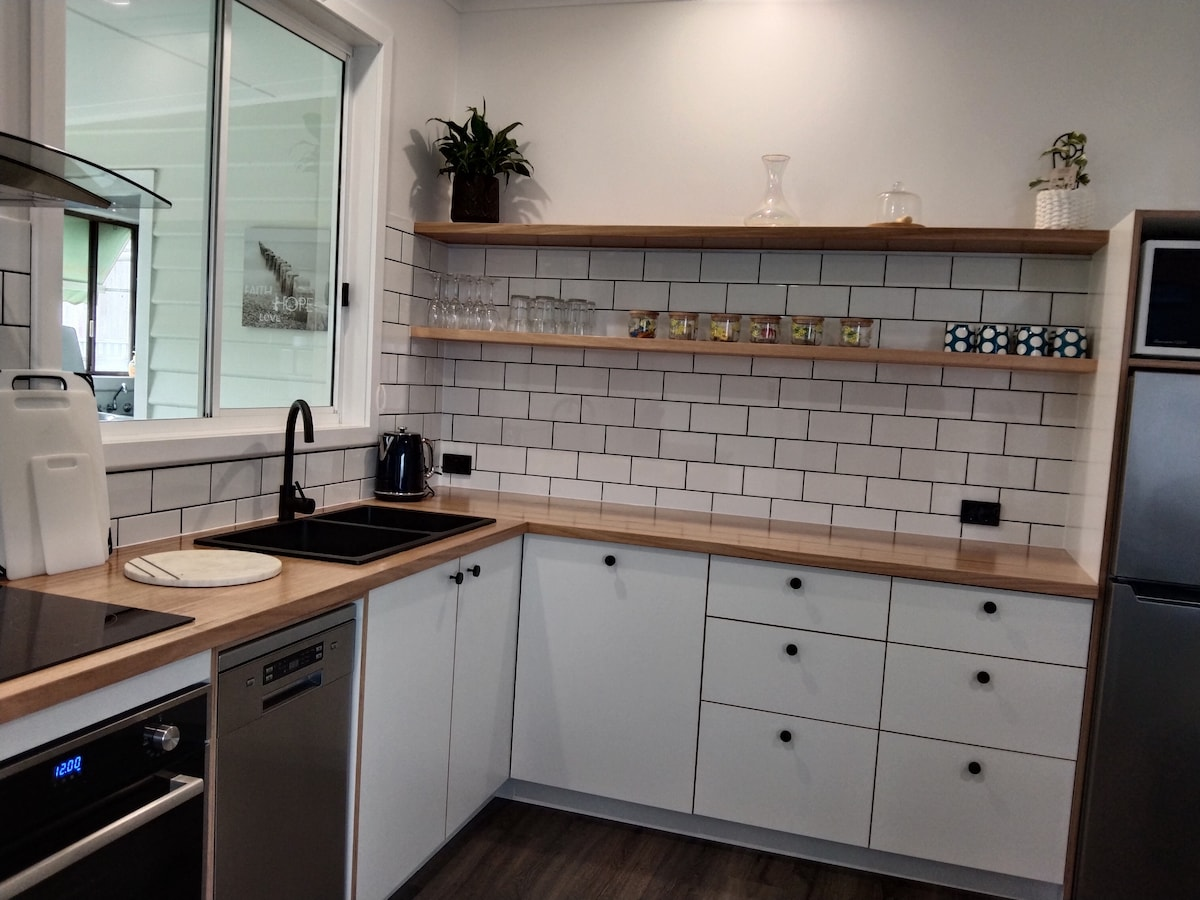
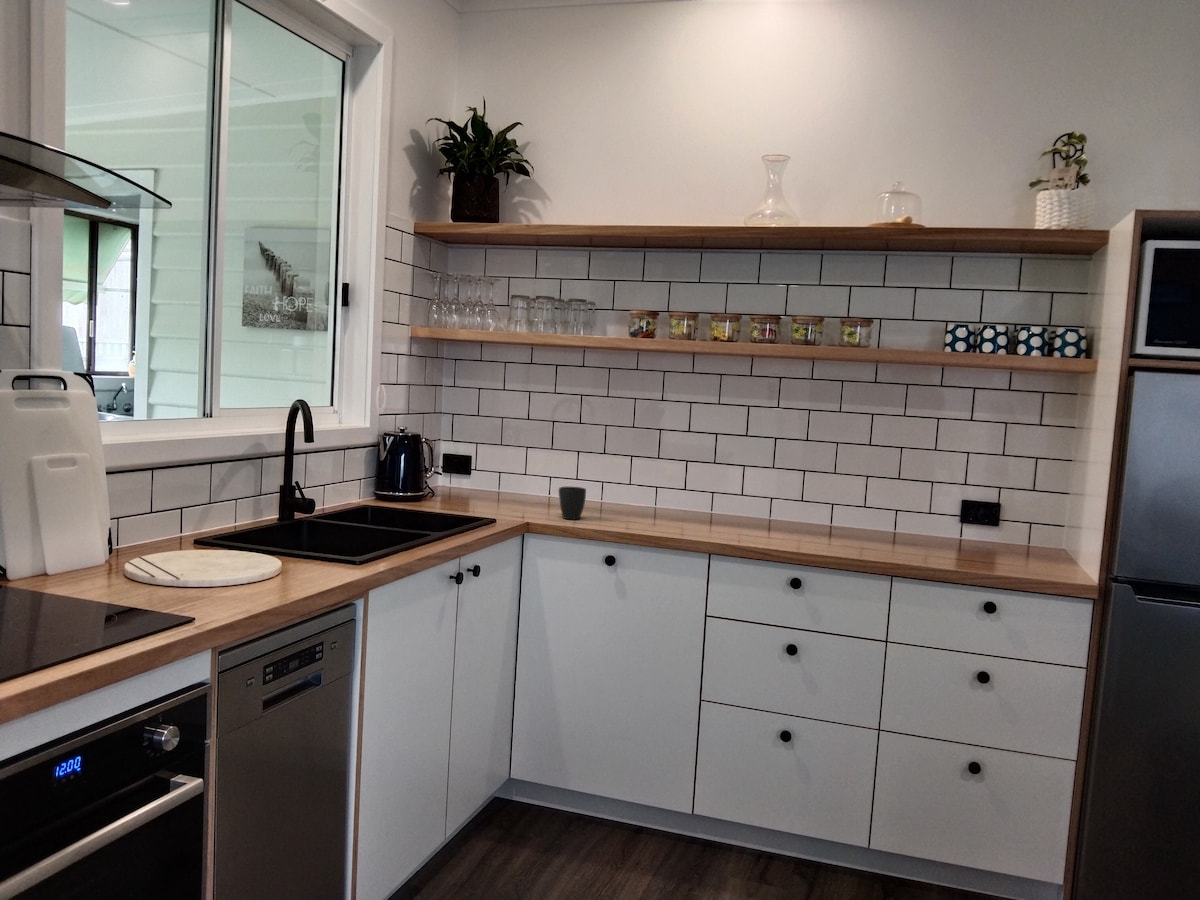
+ mug [558,486,587,521]
